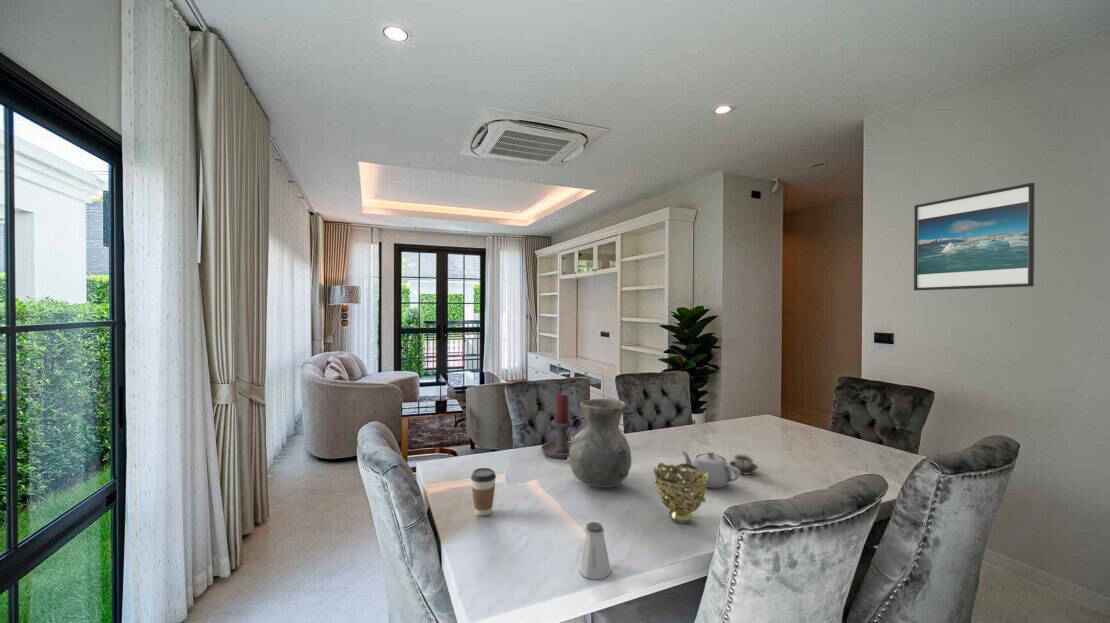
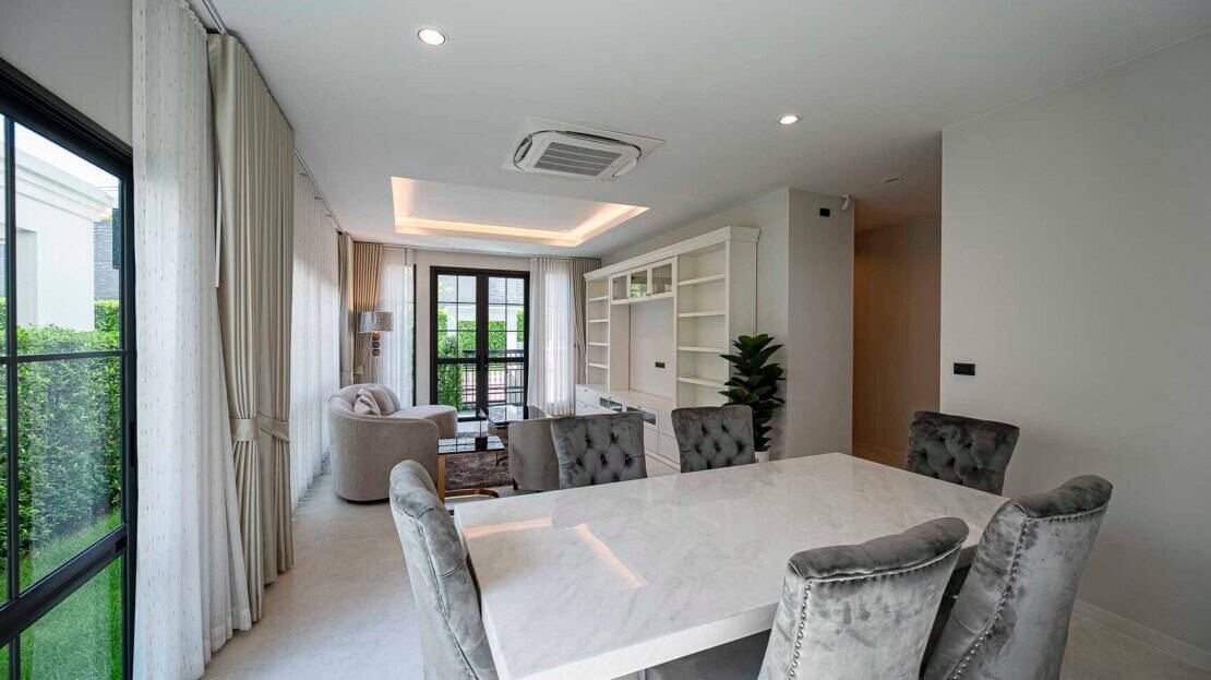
- vase [566,398,633,489]
- teapot [679,449,741,489]
- decorative bowl [652,462,709,524]
- saltshaker [577,521,612,580]
- cup [728,453,759,475]
- coffee cup [470,467,497,517]
- candle holder [540,392,574,459]
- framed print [913,182,1036,291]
